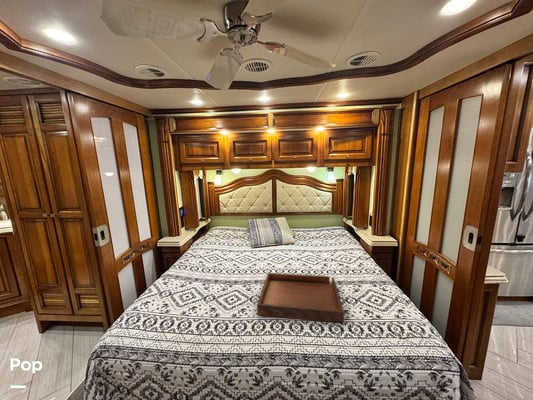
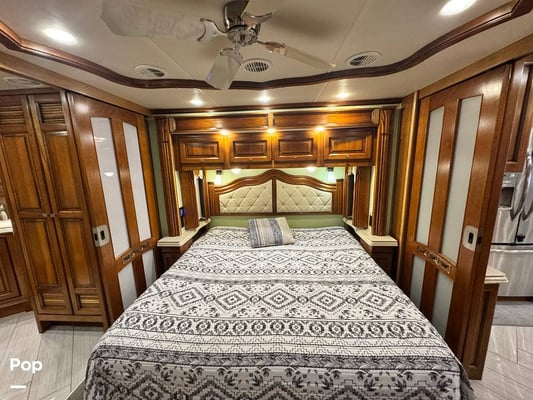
- serving tray [256,272,345,324]
